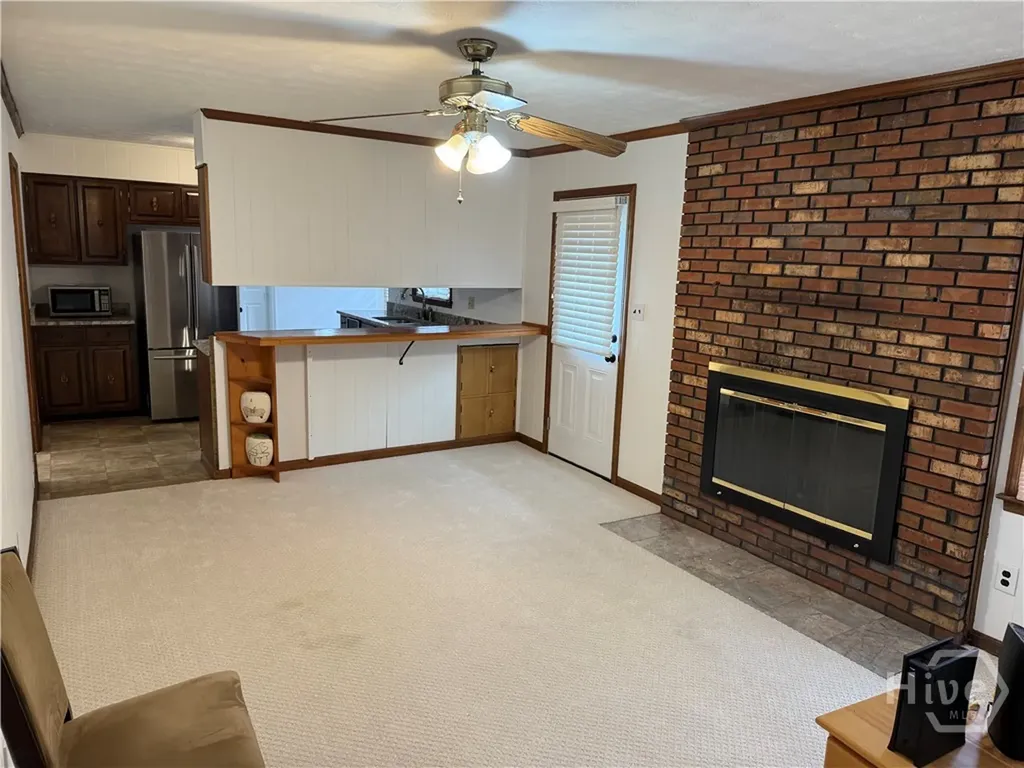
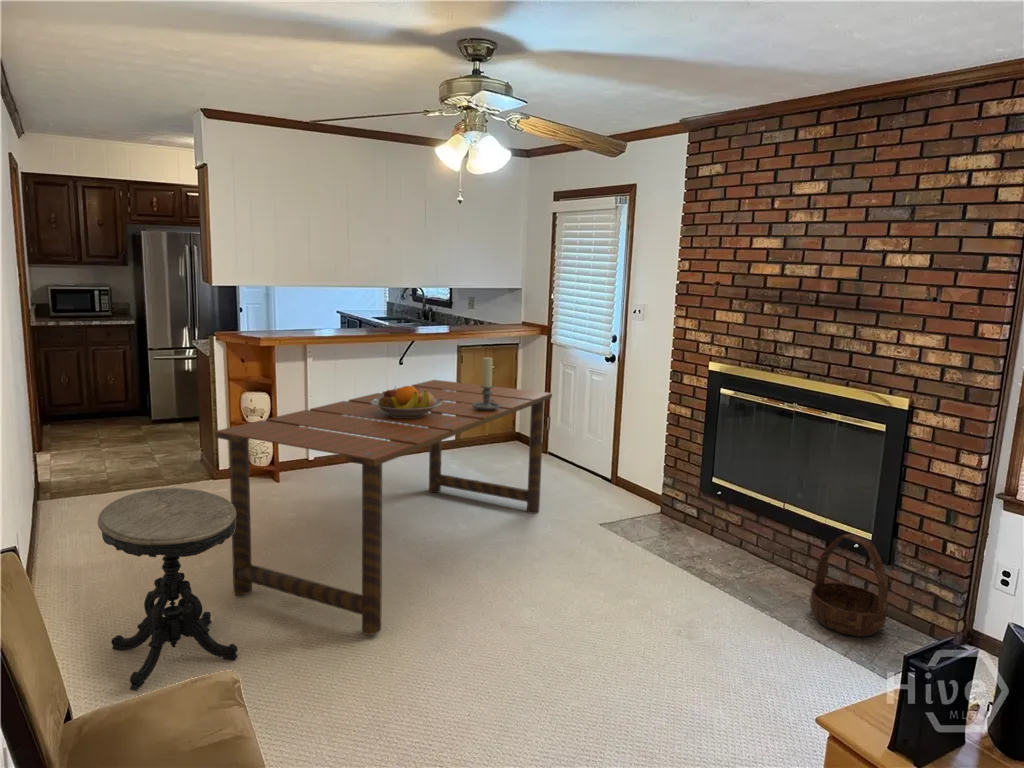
+ basket [809,533,889,637]
+ fruit bowl [371,385,442,417]
+ dining table [214,379,553,636]
+ side table [97,487,239,691]
+ candle holder [471,356,501,411]
